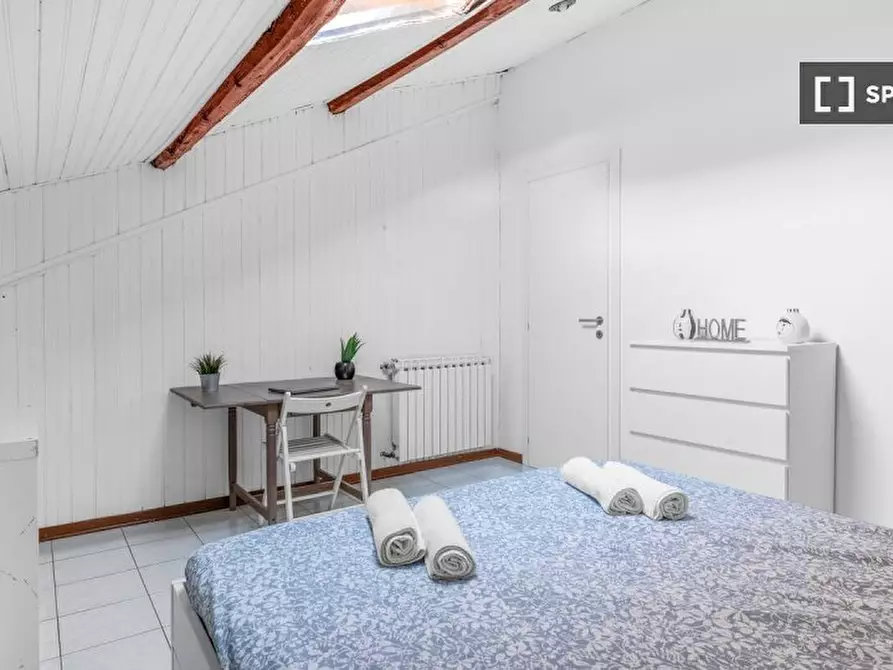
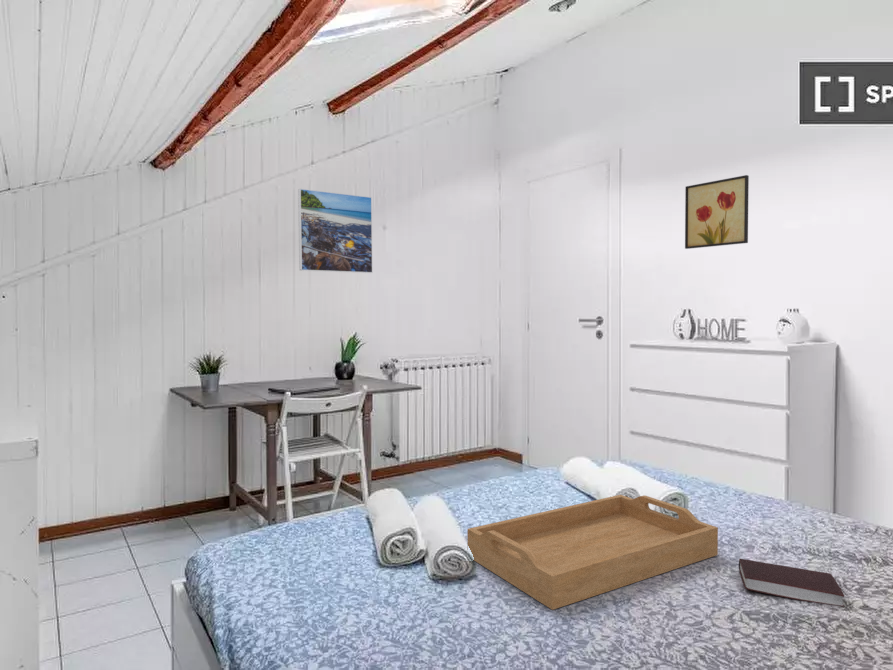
+ wall art [684,174,750,250]
+ book [738,557,845,608]
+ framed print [297,188,373,274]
+ serving tray [466,494,719,611]
